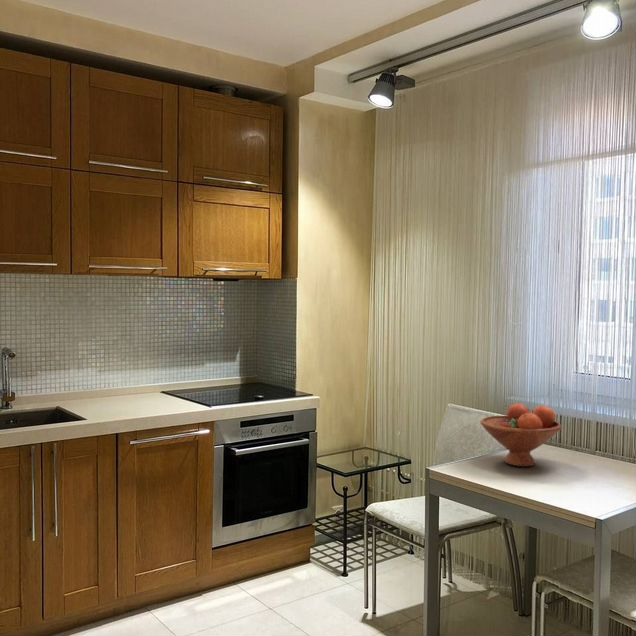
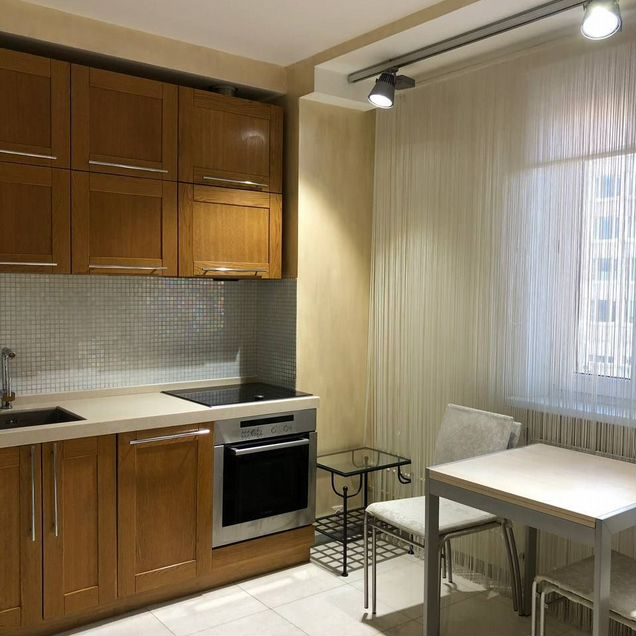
- fruit bowl [479,403,563,467]
